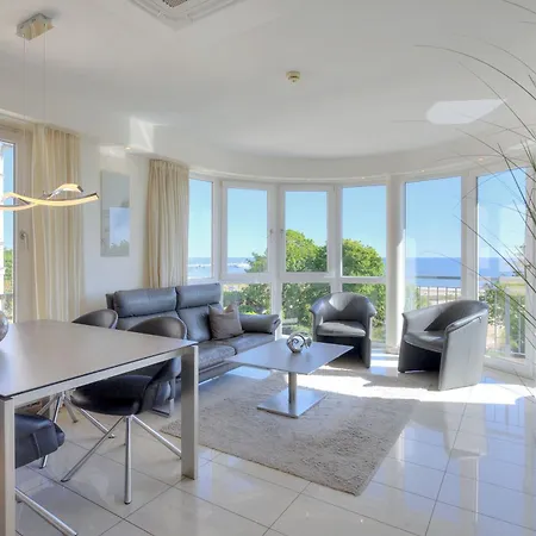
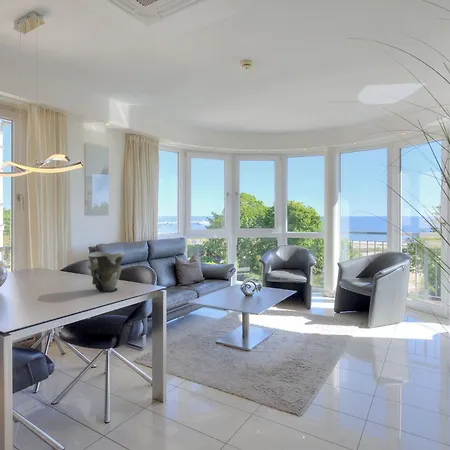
+ vase [86,251,125,293]
